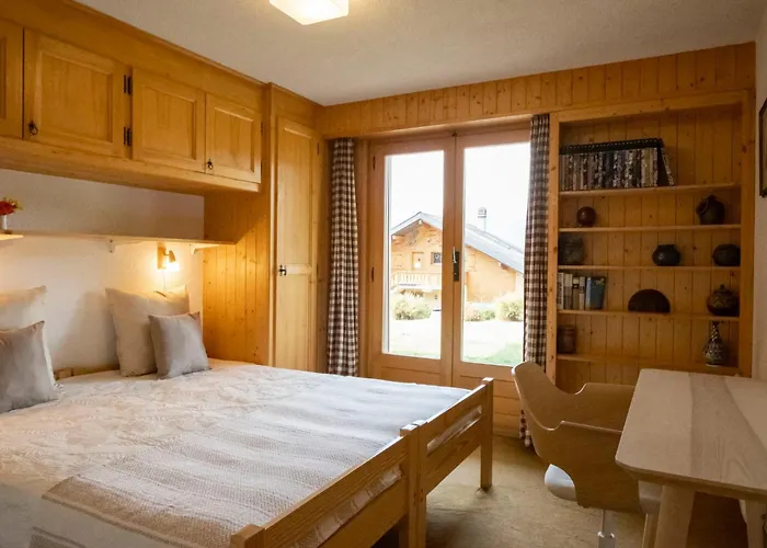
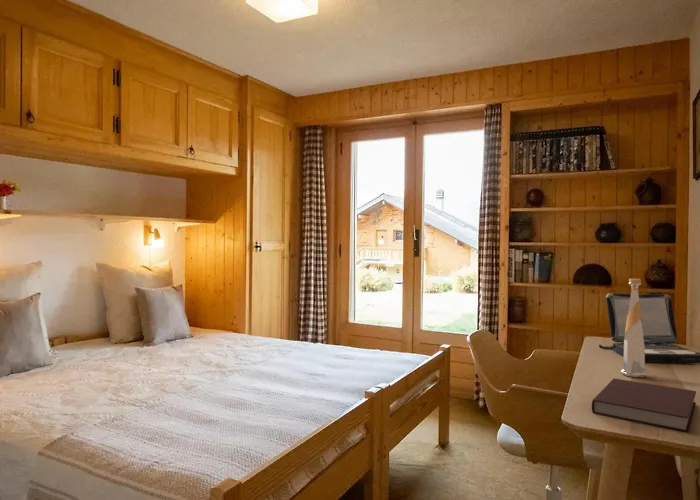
+ notebook [591,377,697,433]
+ bottle [620,278,647,378]
+ laptop [598,293,700,364]
